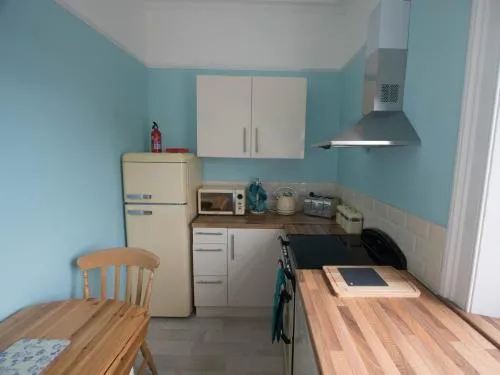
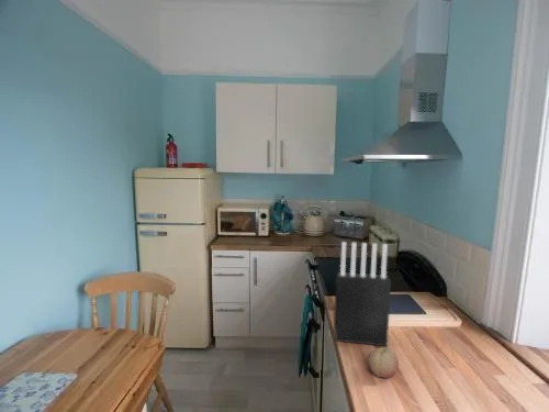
+ fruit [368,346,400,379]
+ knife block [333,241,392,347]
